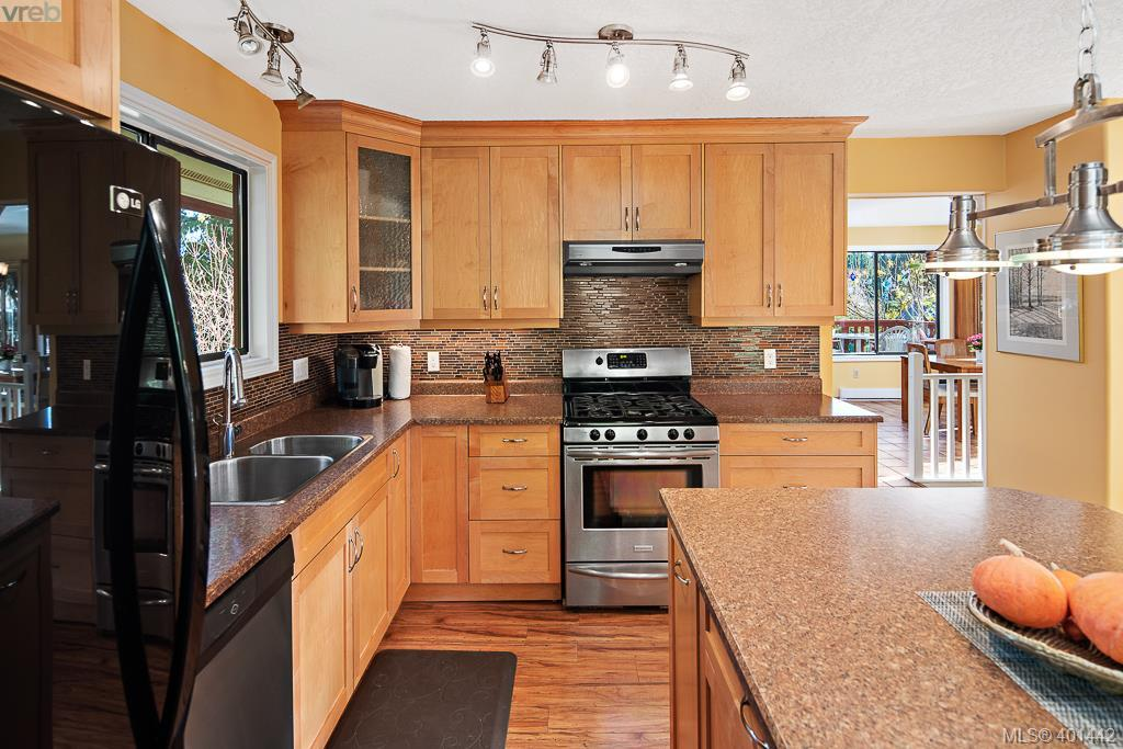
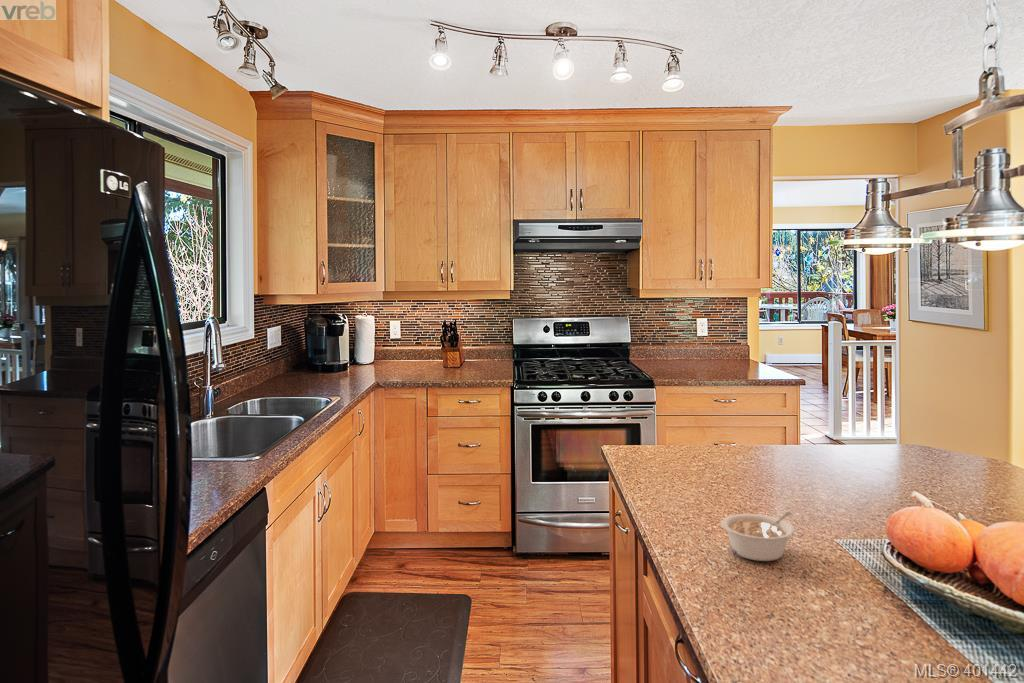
+ legume [720,510,796,562]
